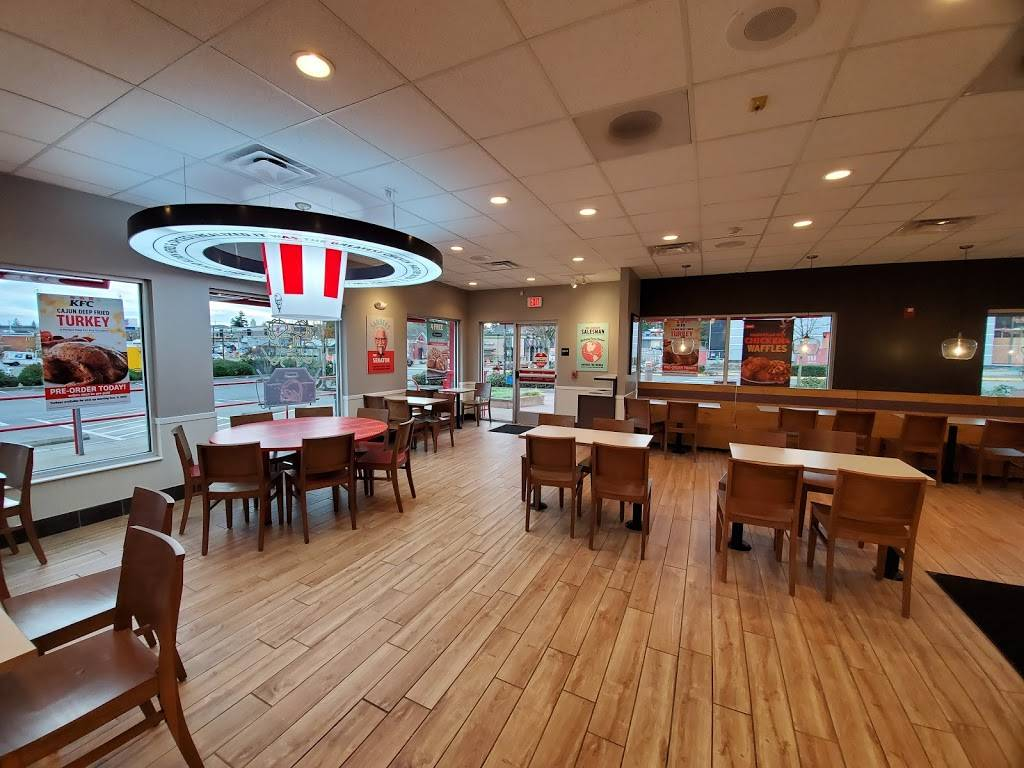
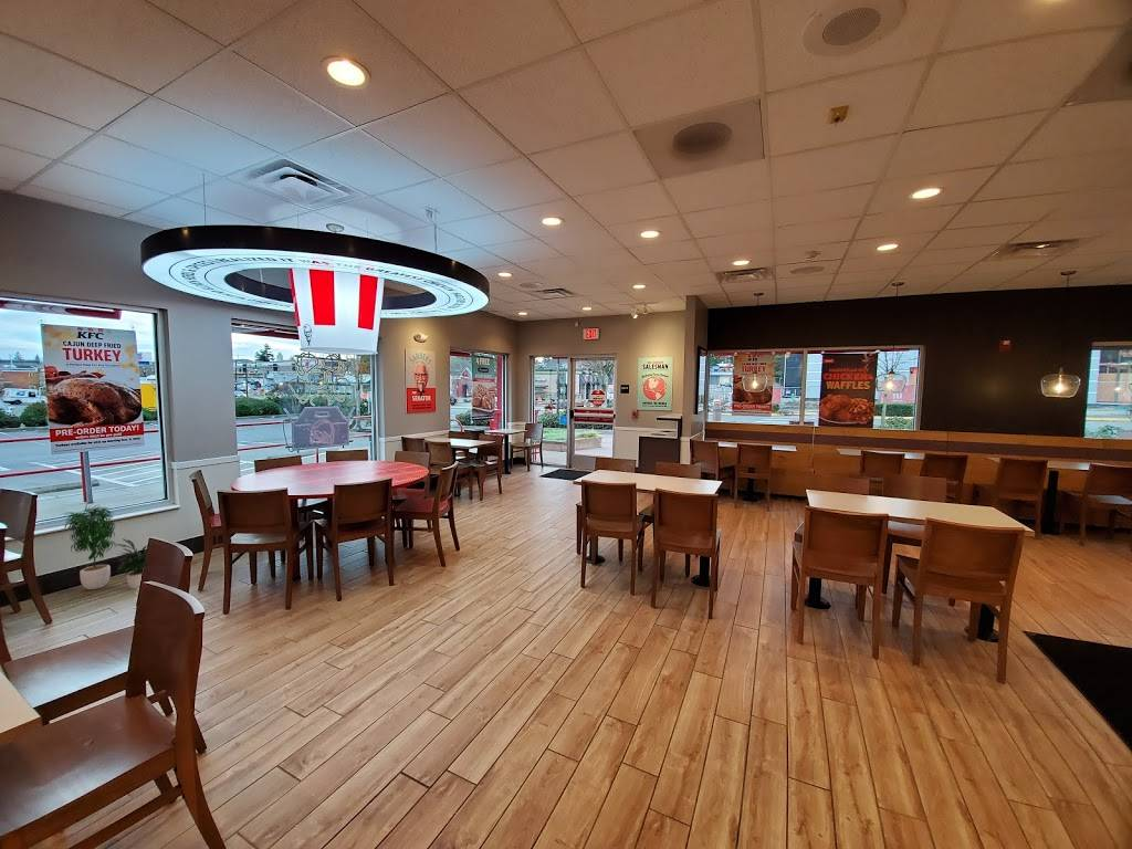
+ potted plant [63,502,148,590]
